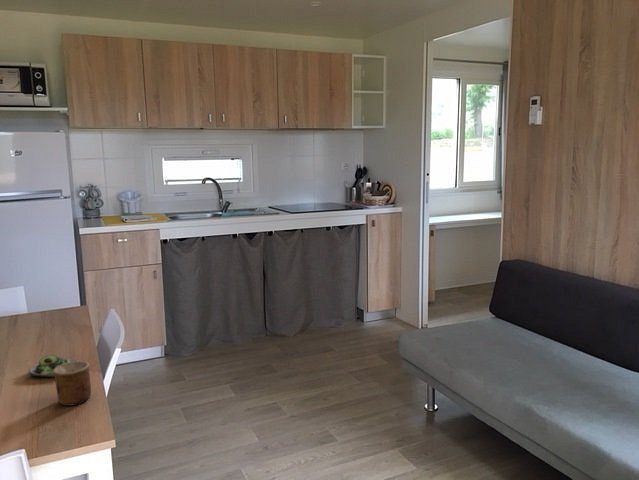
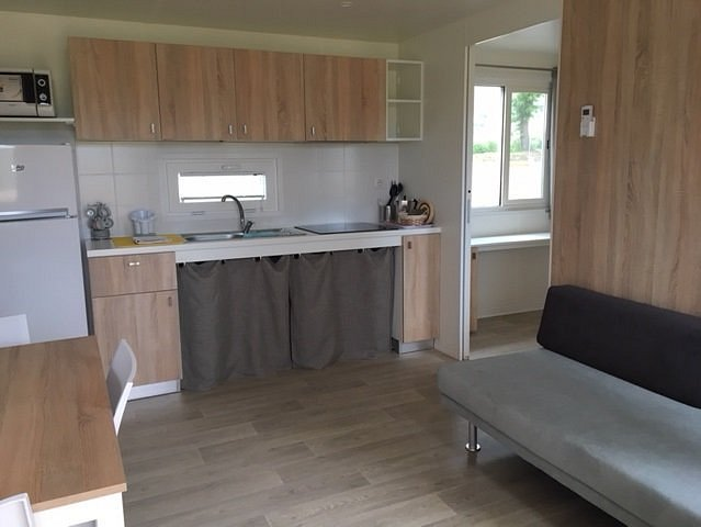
- salad plate [29,354,79,378]
- cup [53,360,92,407]
